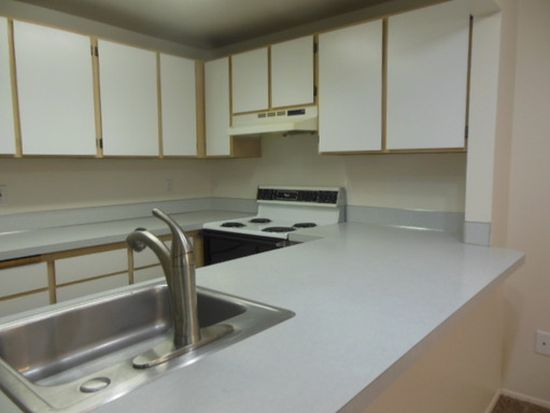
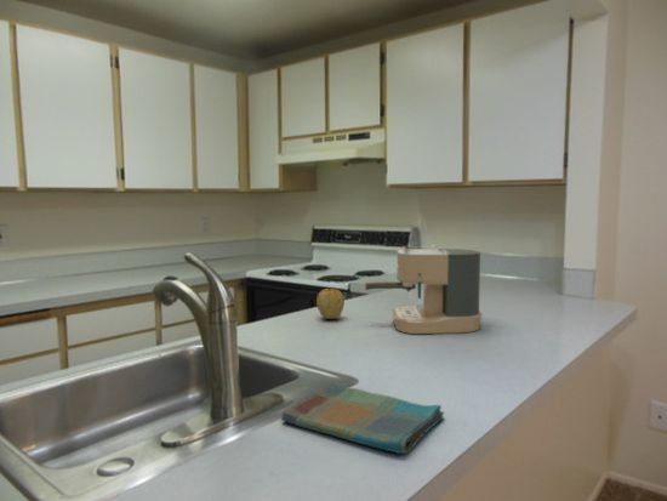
+ apple [315,287,346,320]
+ dish towel [280,382,445,455]
+ coffee maker [364,245,484,335]
